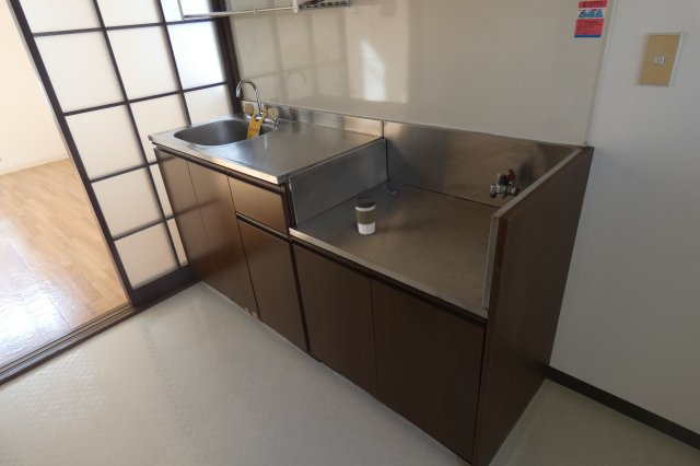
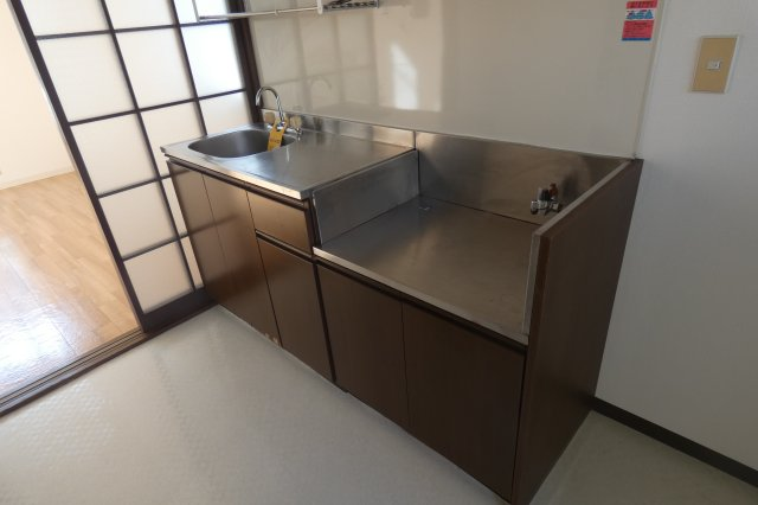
- coffee cup [353,195,377,235]
